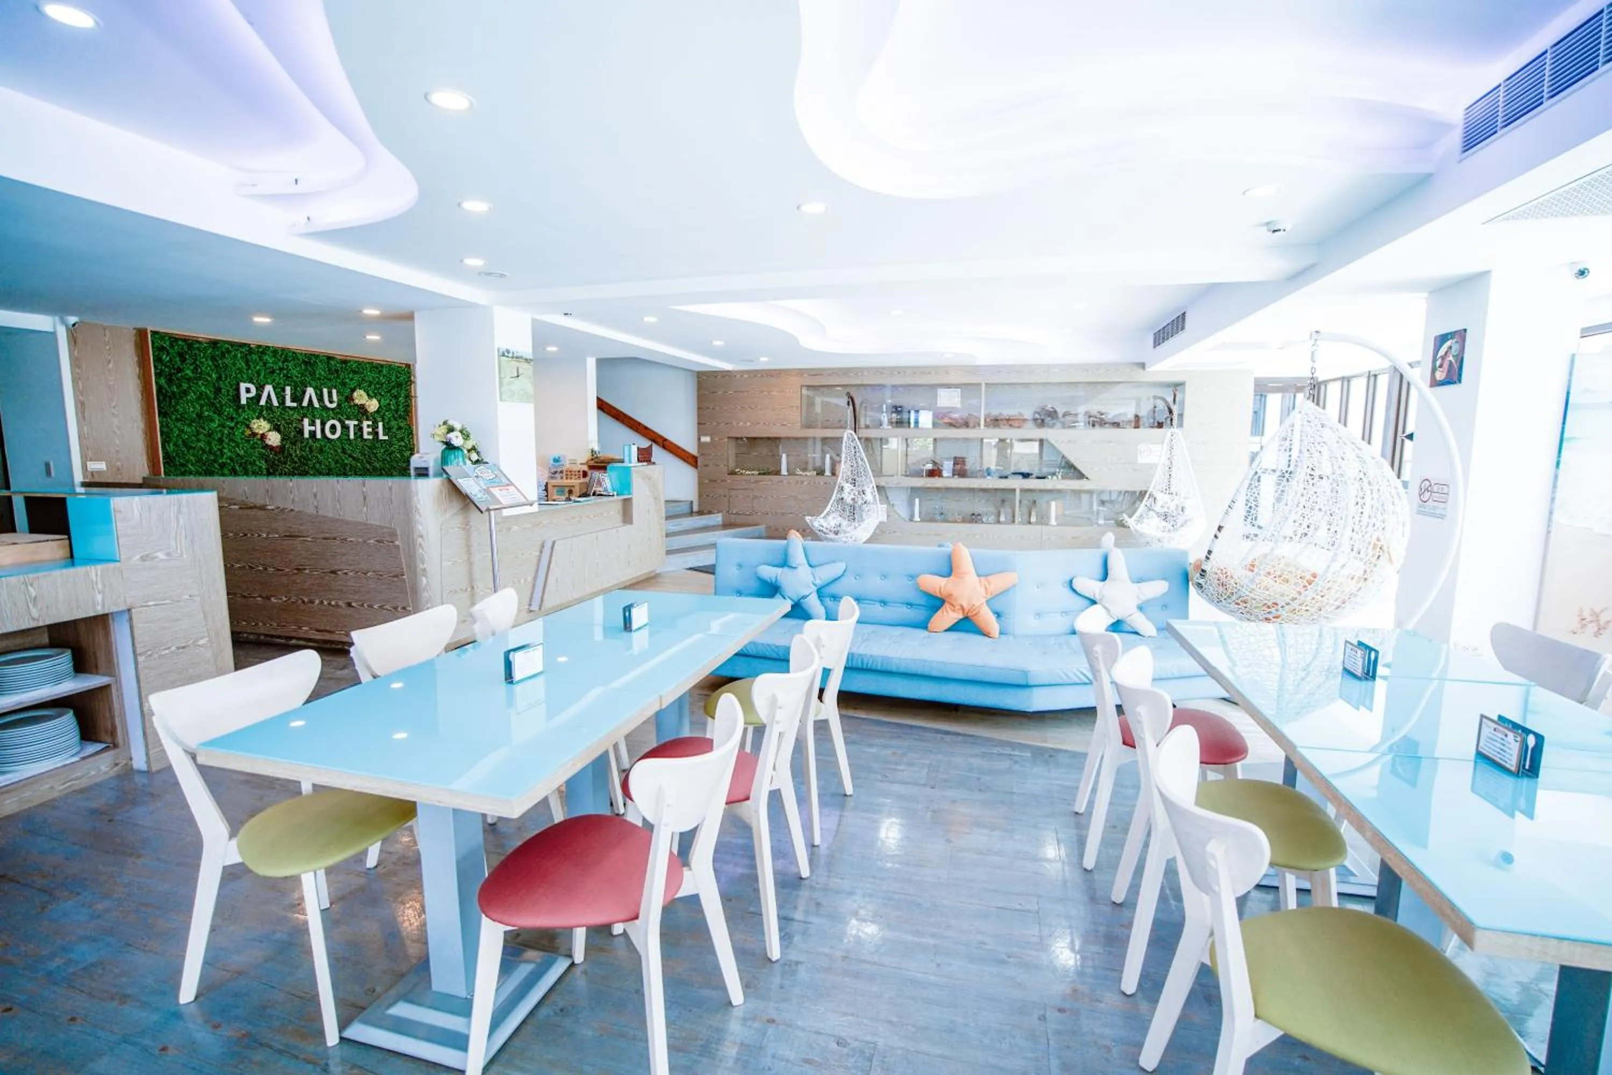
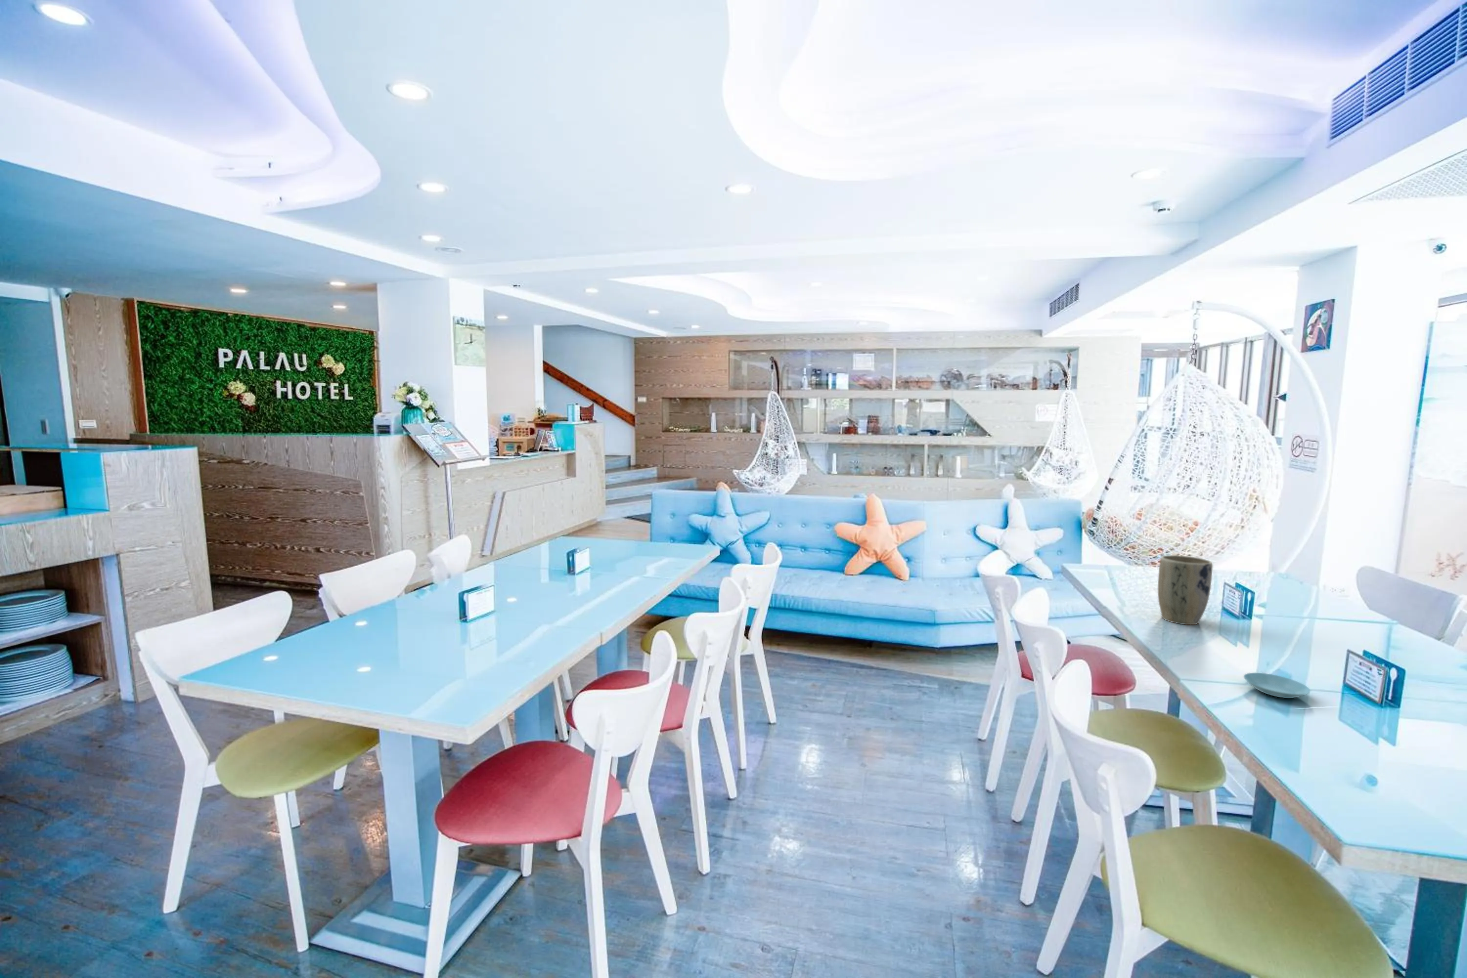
+ plant pot [1158,554,1214,625]
+ saucer [1243,672,1311,699]
